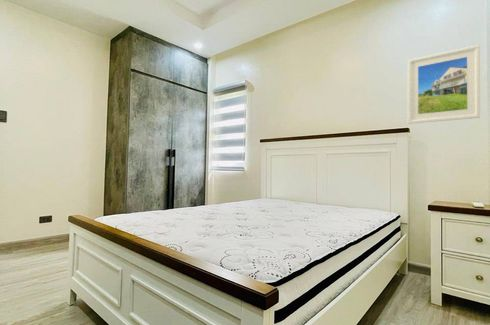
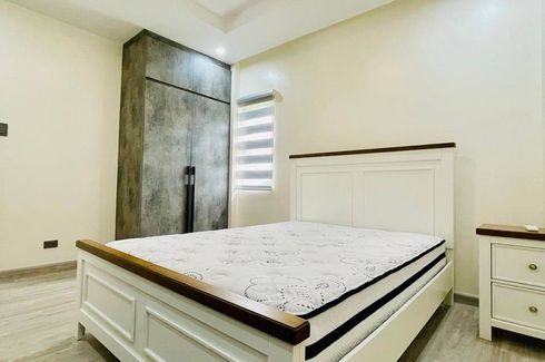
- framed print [407,44,481,125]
